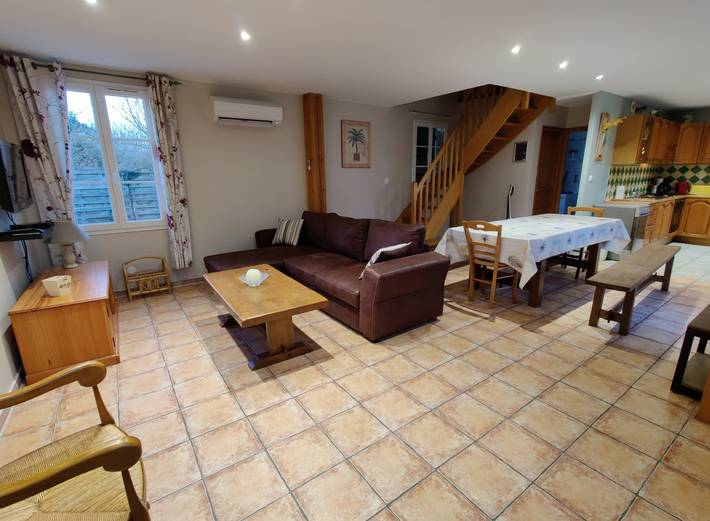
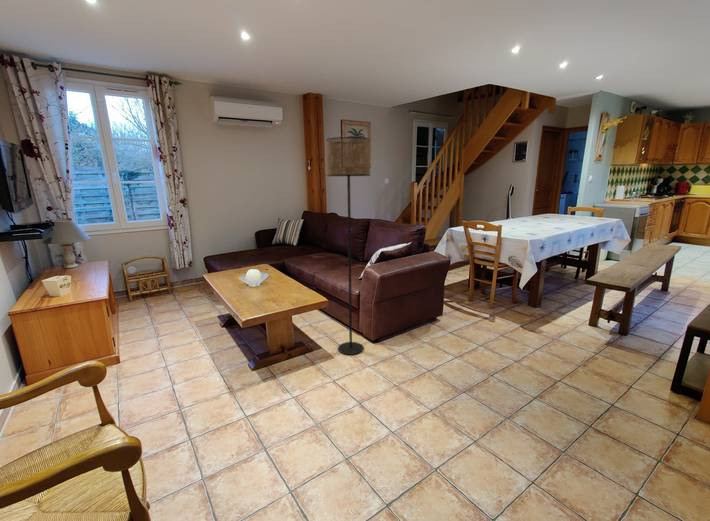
+ floor lamp [325,136,372,356]
